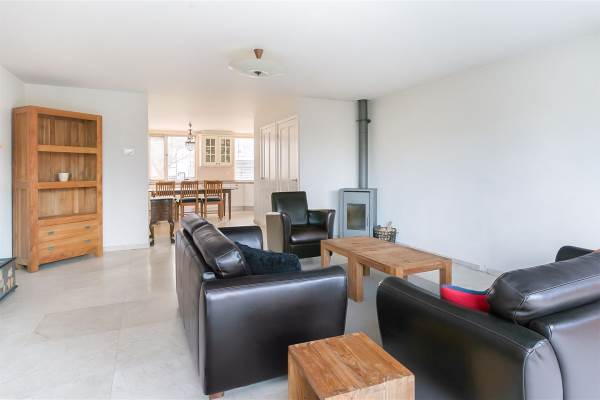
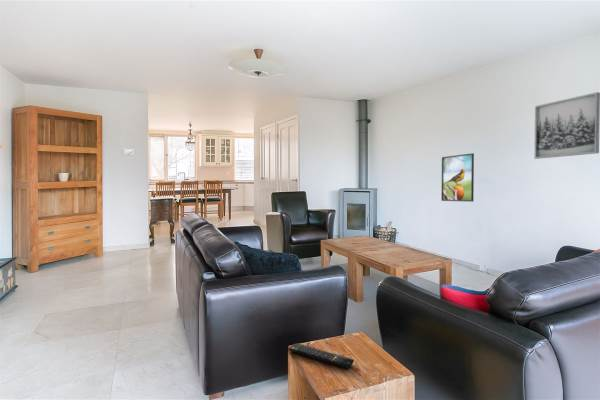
+ wall art [533,91,600,160]
+ remote control [288,342,355,369]
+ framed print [440,152,475,203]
